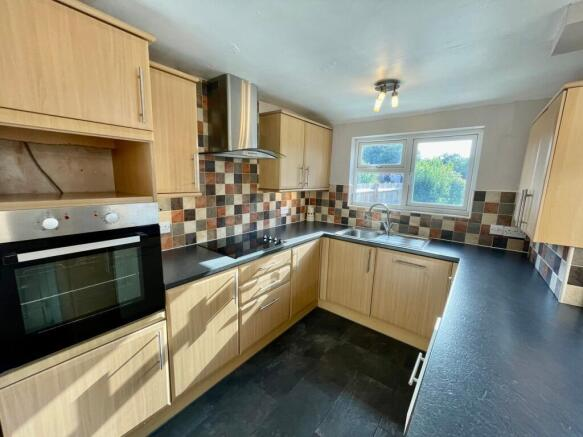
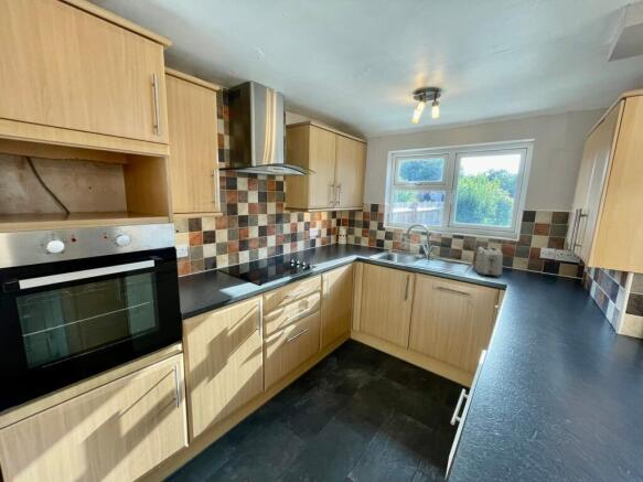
+ toaster [473,246,504,278]
